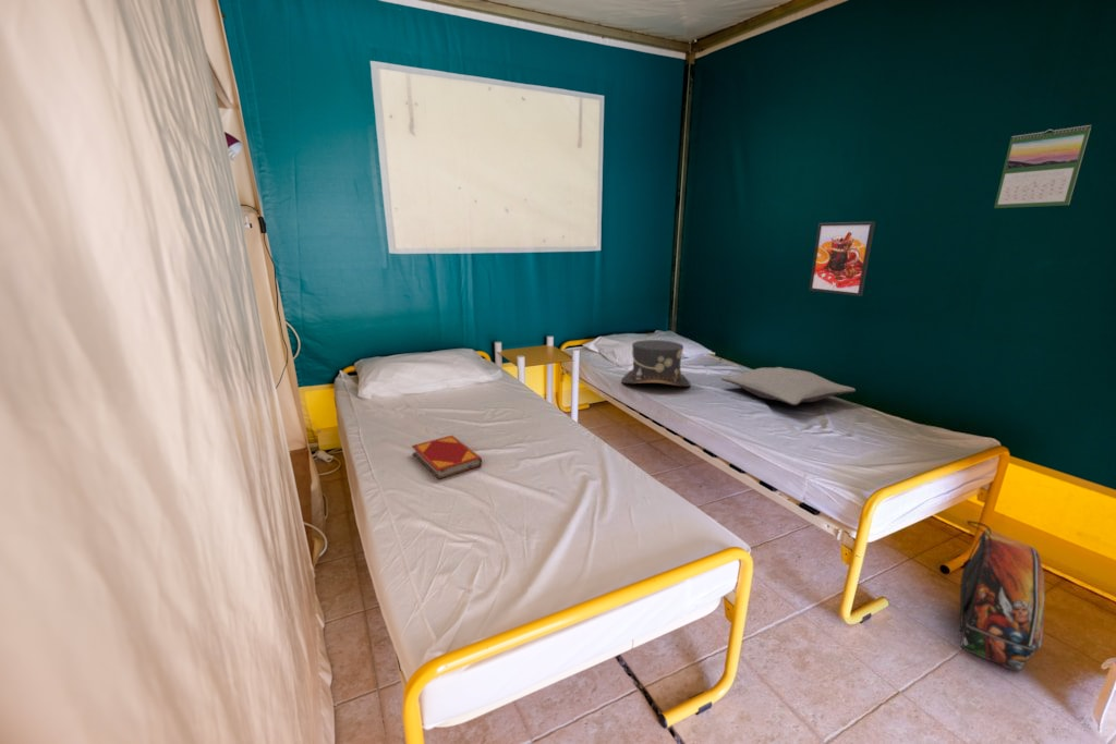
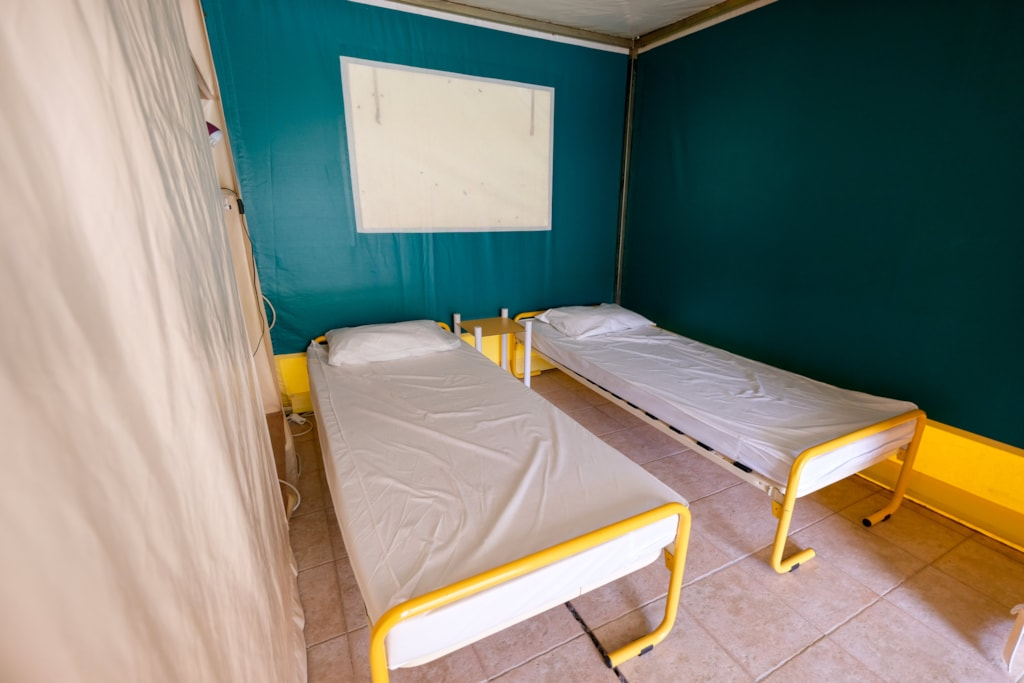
- hardback book [411,435,483,480]
- hat [620,339,692,388]
- backpack [958,520,1046,673]
- calendar [993,124,1092,209]
- pillow [720,366,857,406]
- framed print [808,221,876,297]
